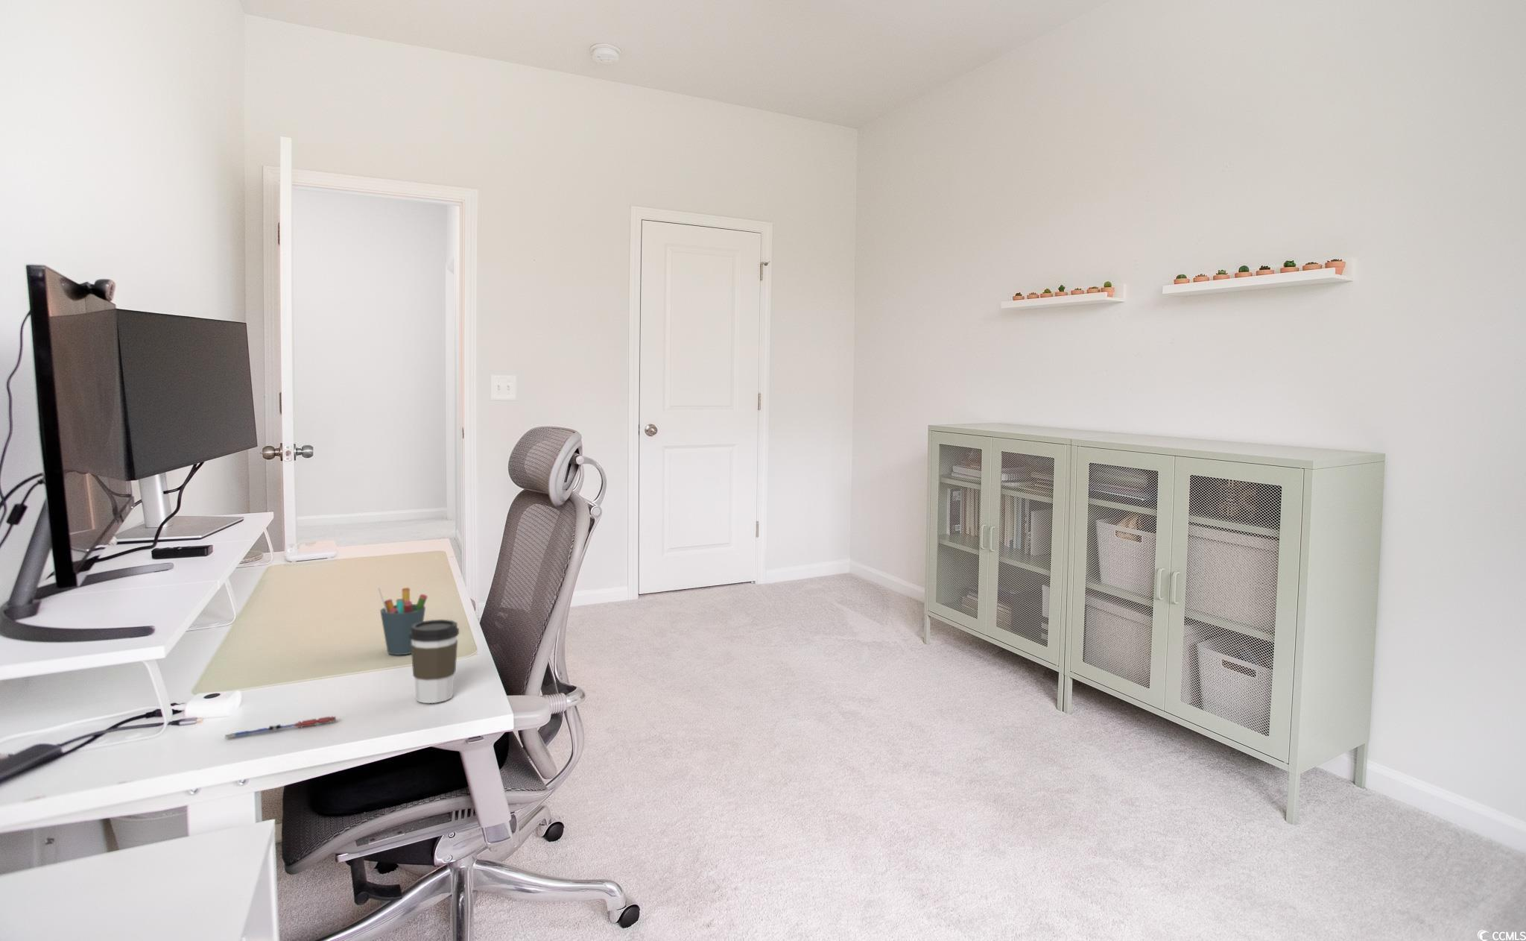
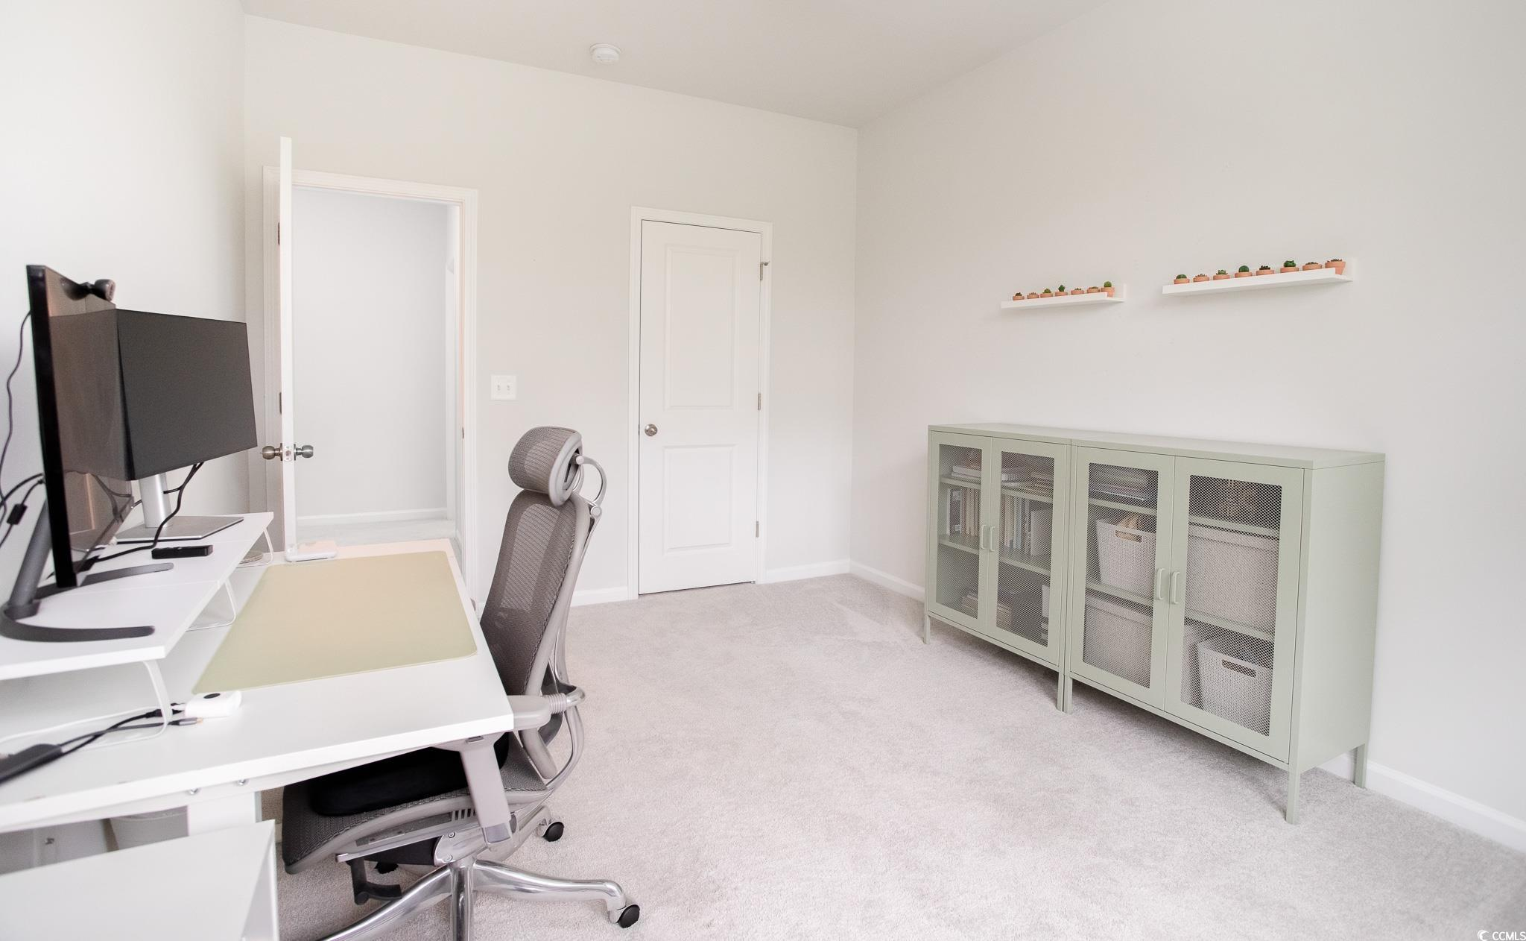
- coffee cup [409,619,460,704]
- pen [223,715,337,739]
- pen holder [377,586,428,655]
